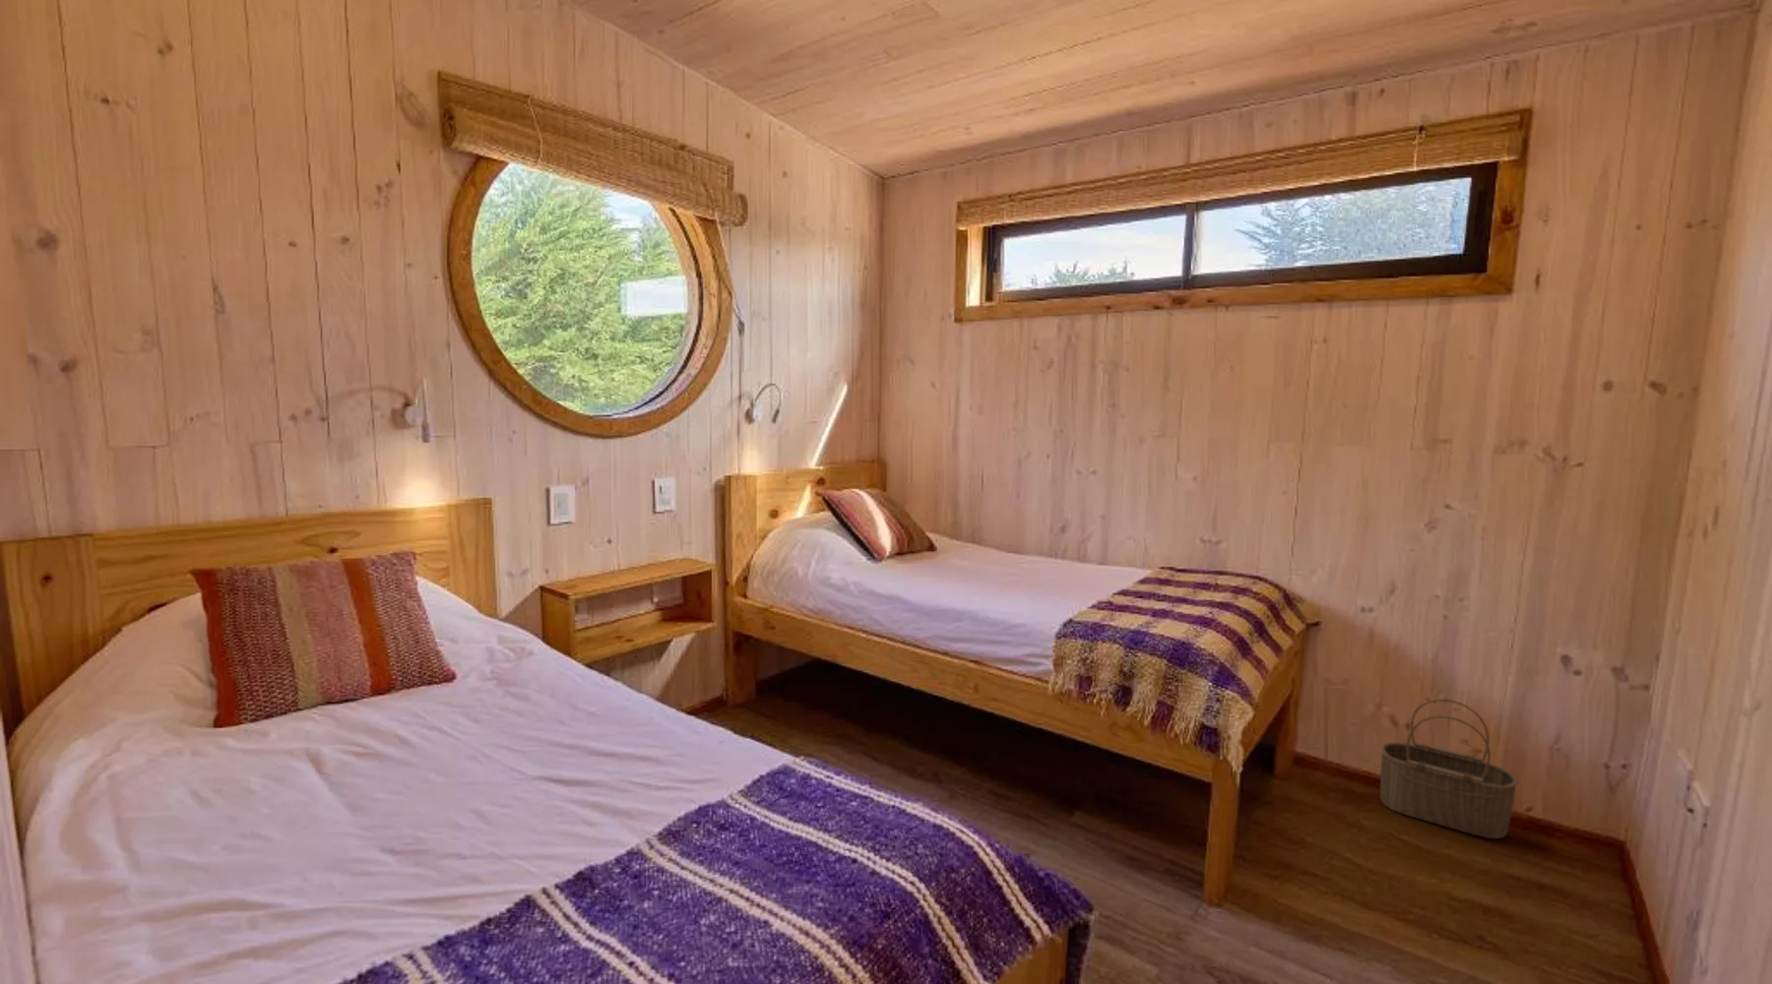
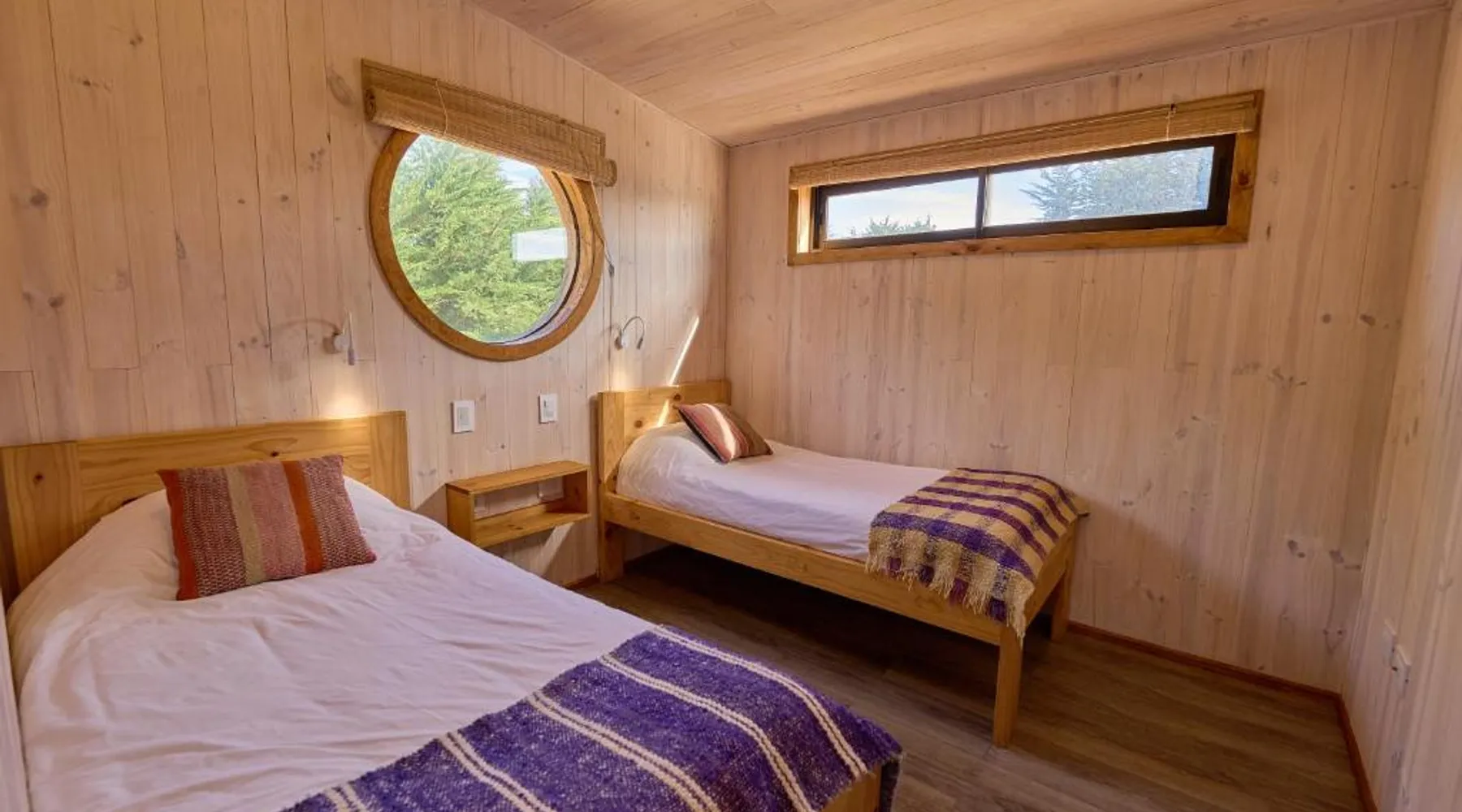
- wicker basket [1379,699,1519,840]
